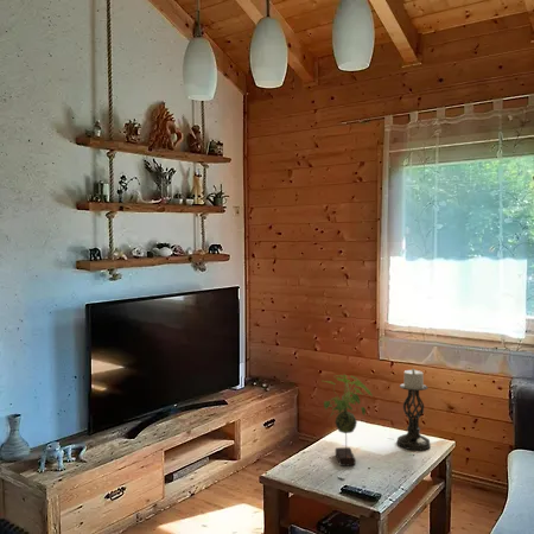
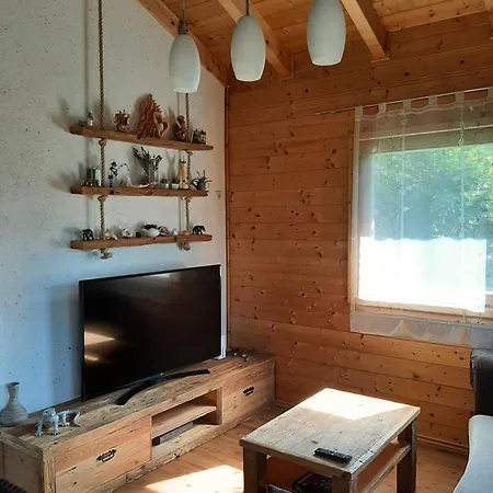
- candle holder [396,368,432,451]
- plant [323,371,374,468]
